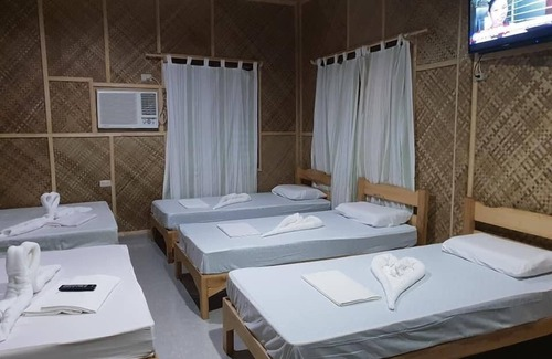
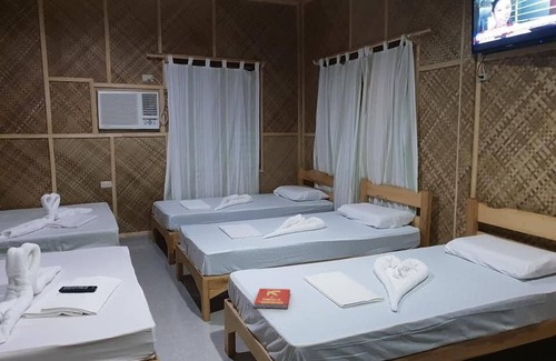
+ book [252,288,291,310]
